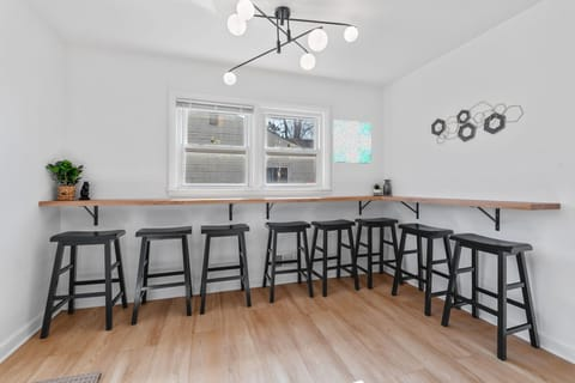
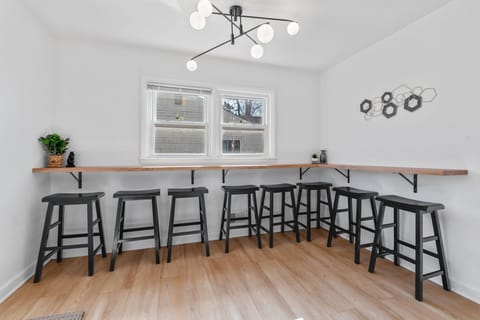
- wall art [332,118,373,164]
